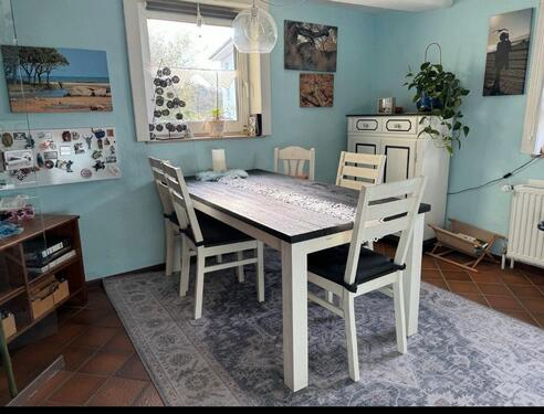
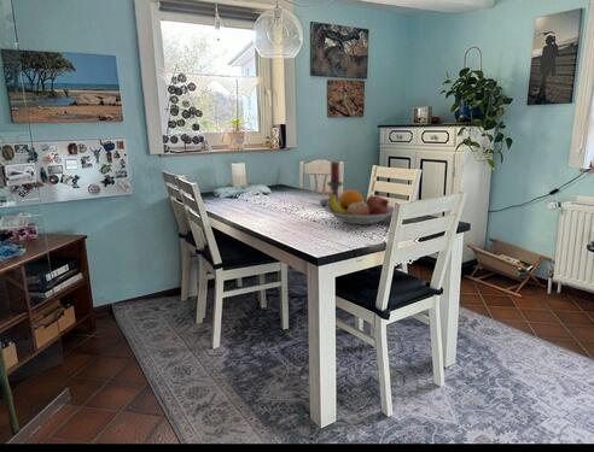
+ fruit bowl [322,189,395,225]
+ candle holder [319,160,344,207]
